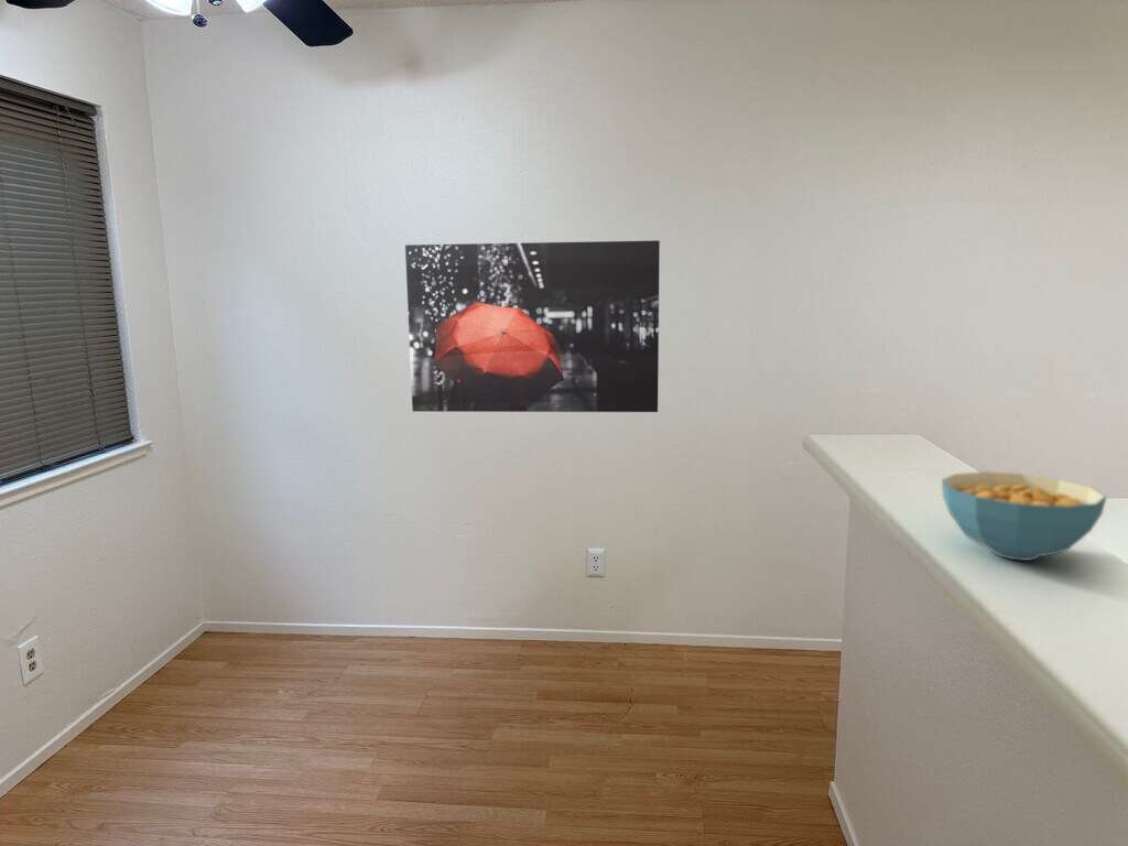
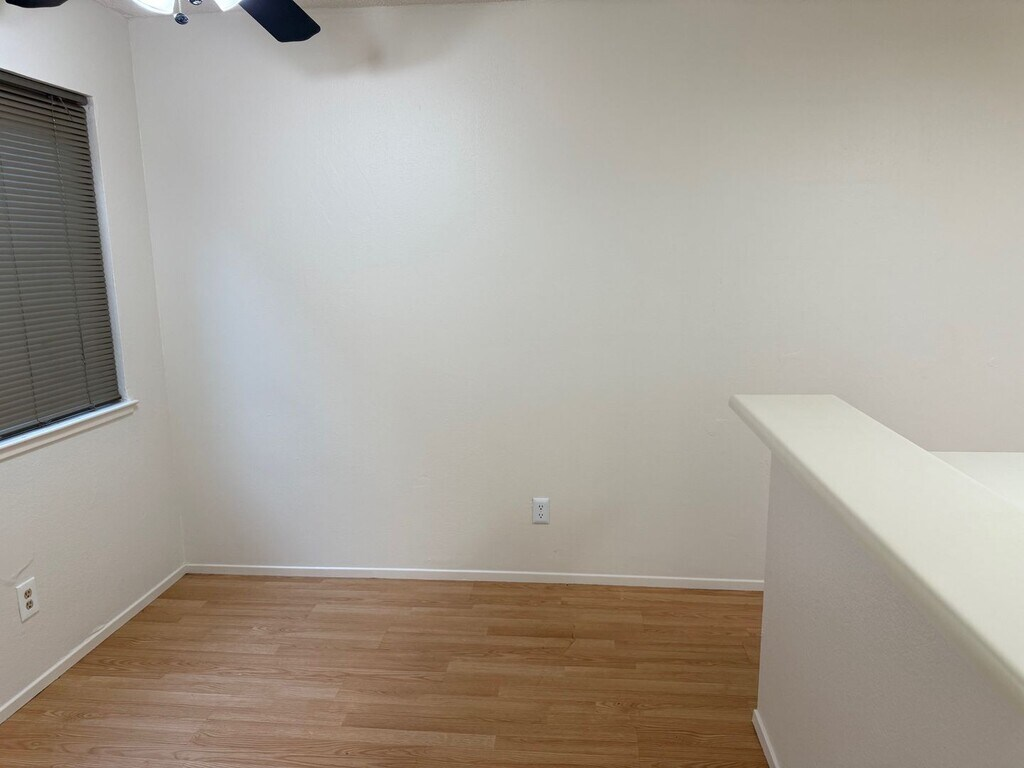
- wall art [404,239,661,413]
- cereal bowl [941,470,1108,562]
